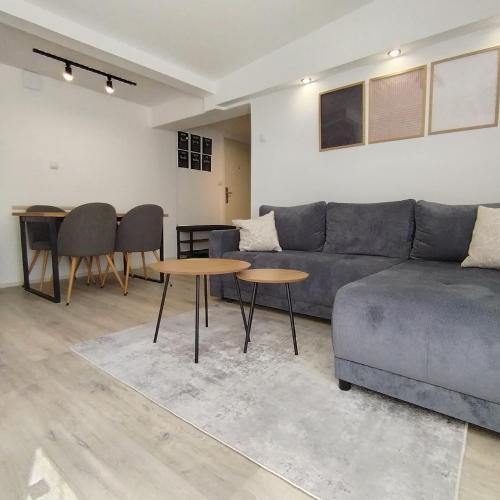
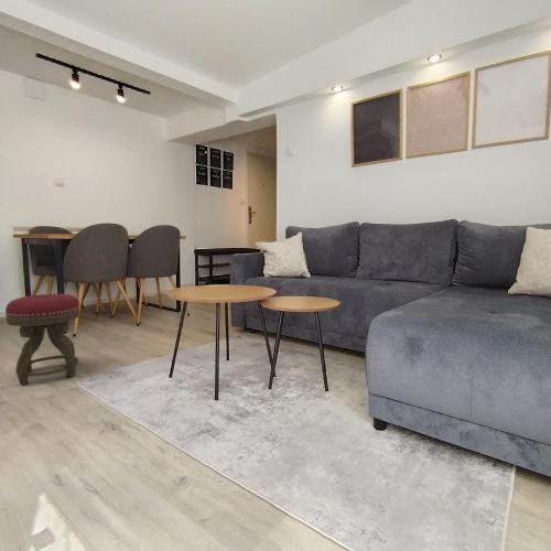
+ stool [4,293,82,386]
